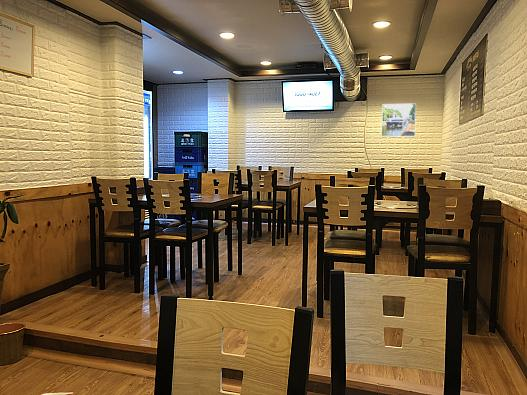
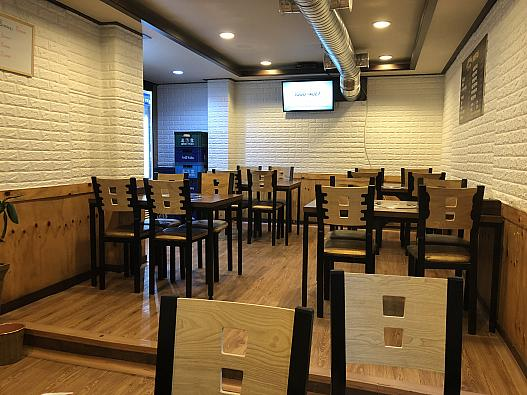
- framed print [380,102,417,138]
